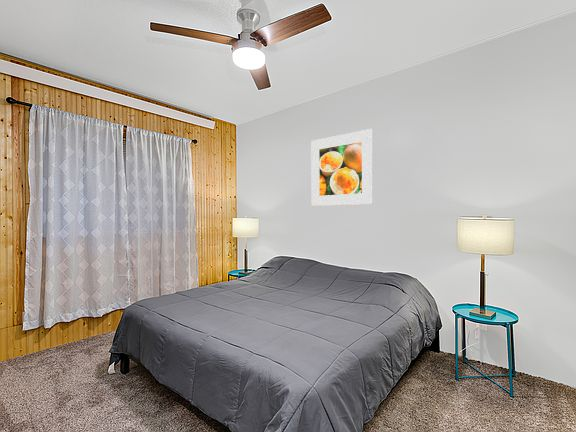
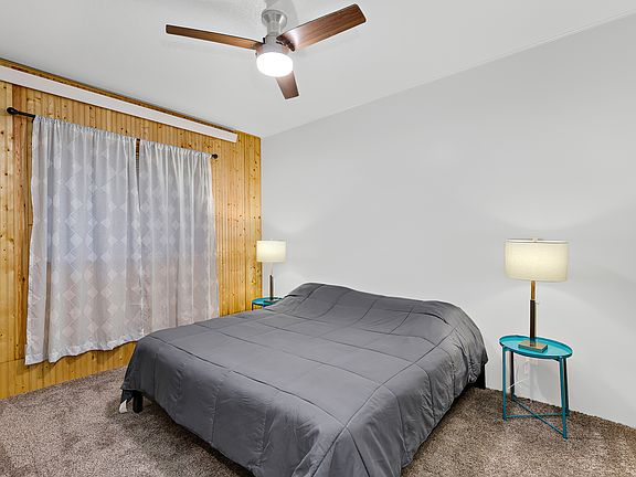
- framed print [310,128,374,207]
